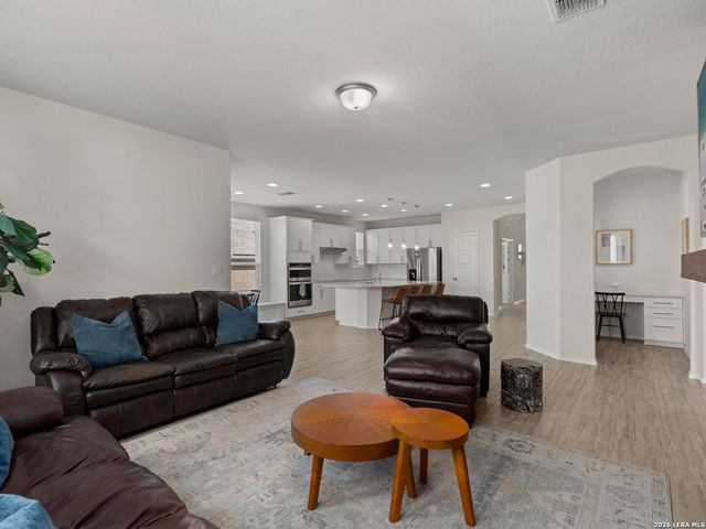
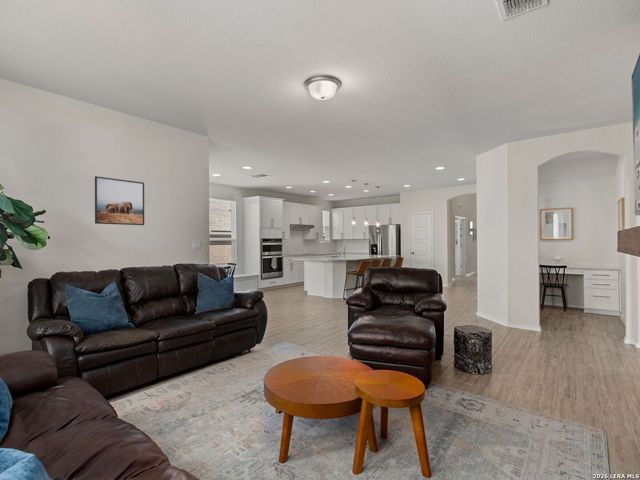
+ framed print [94,175,145,226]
